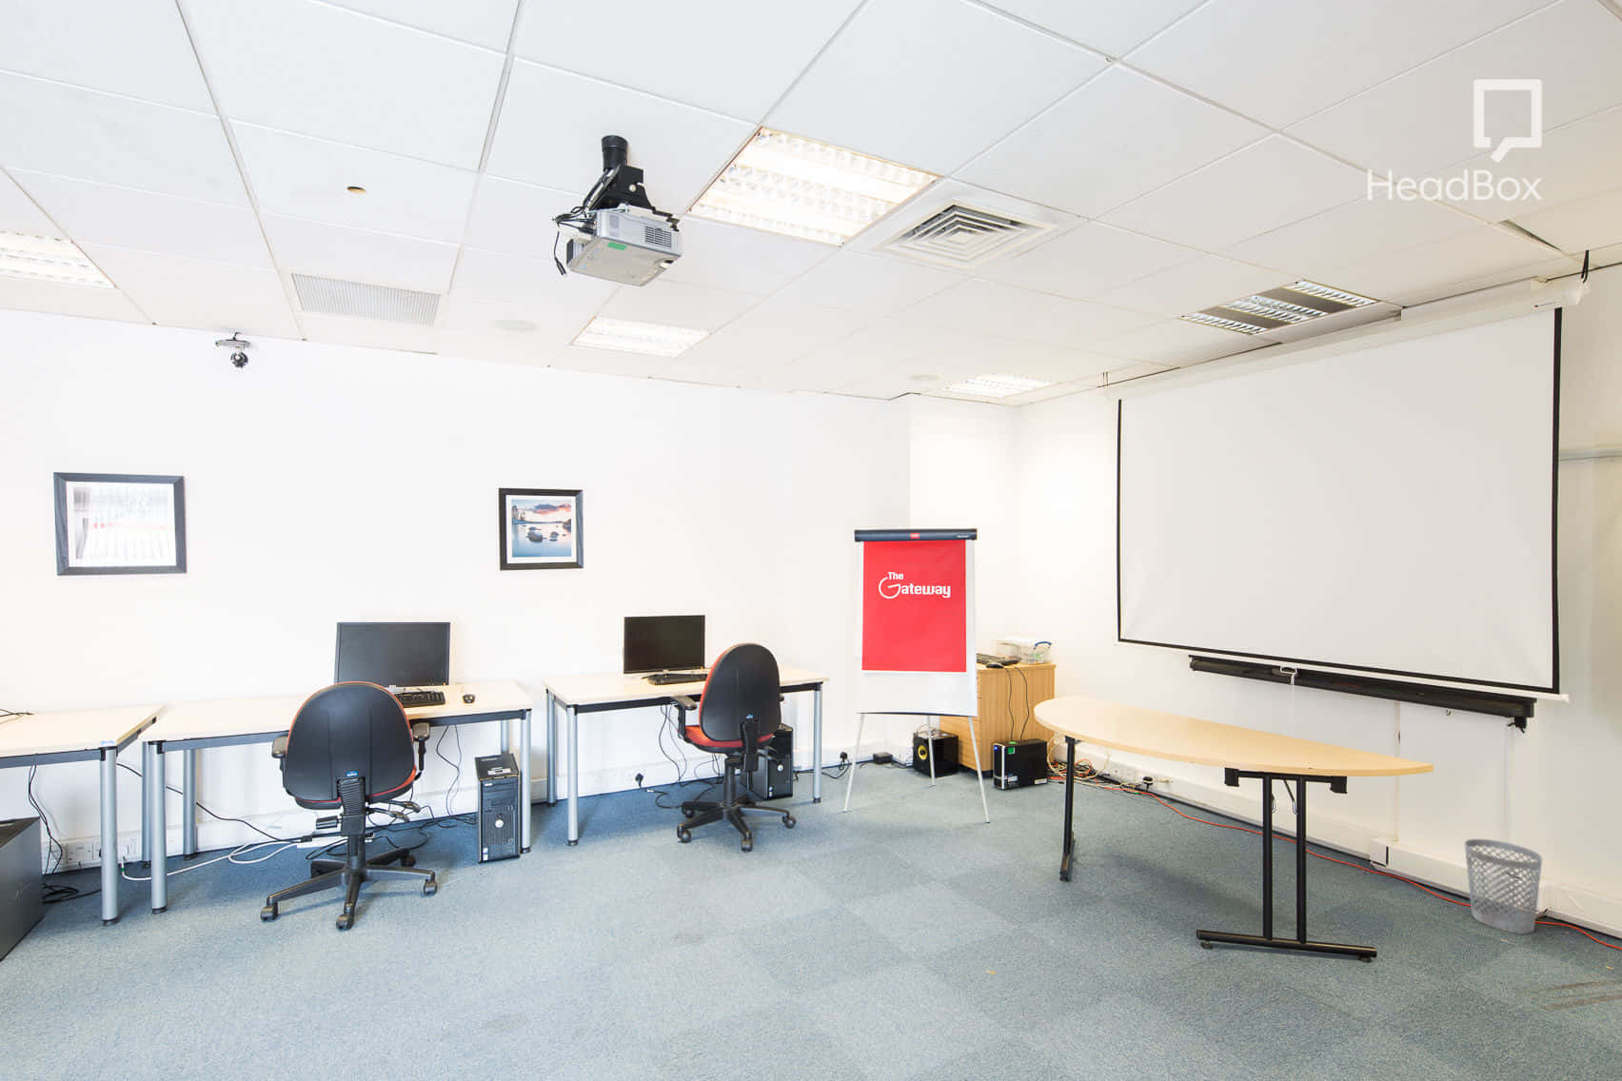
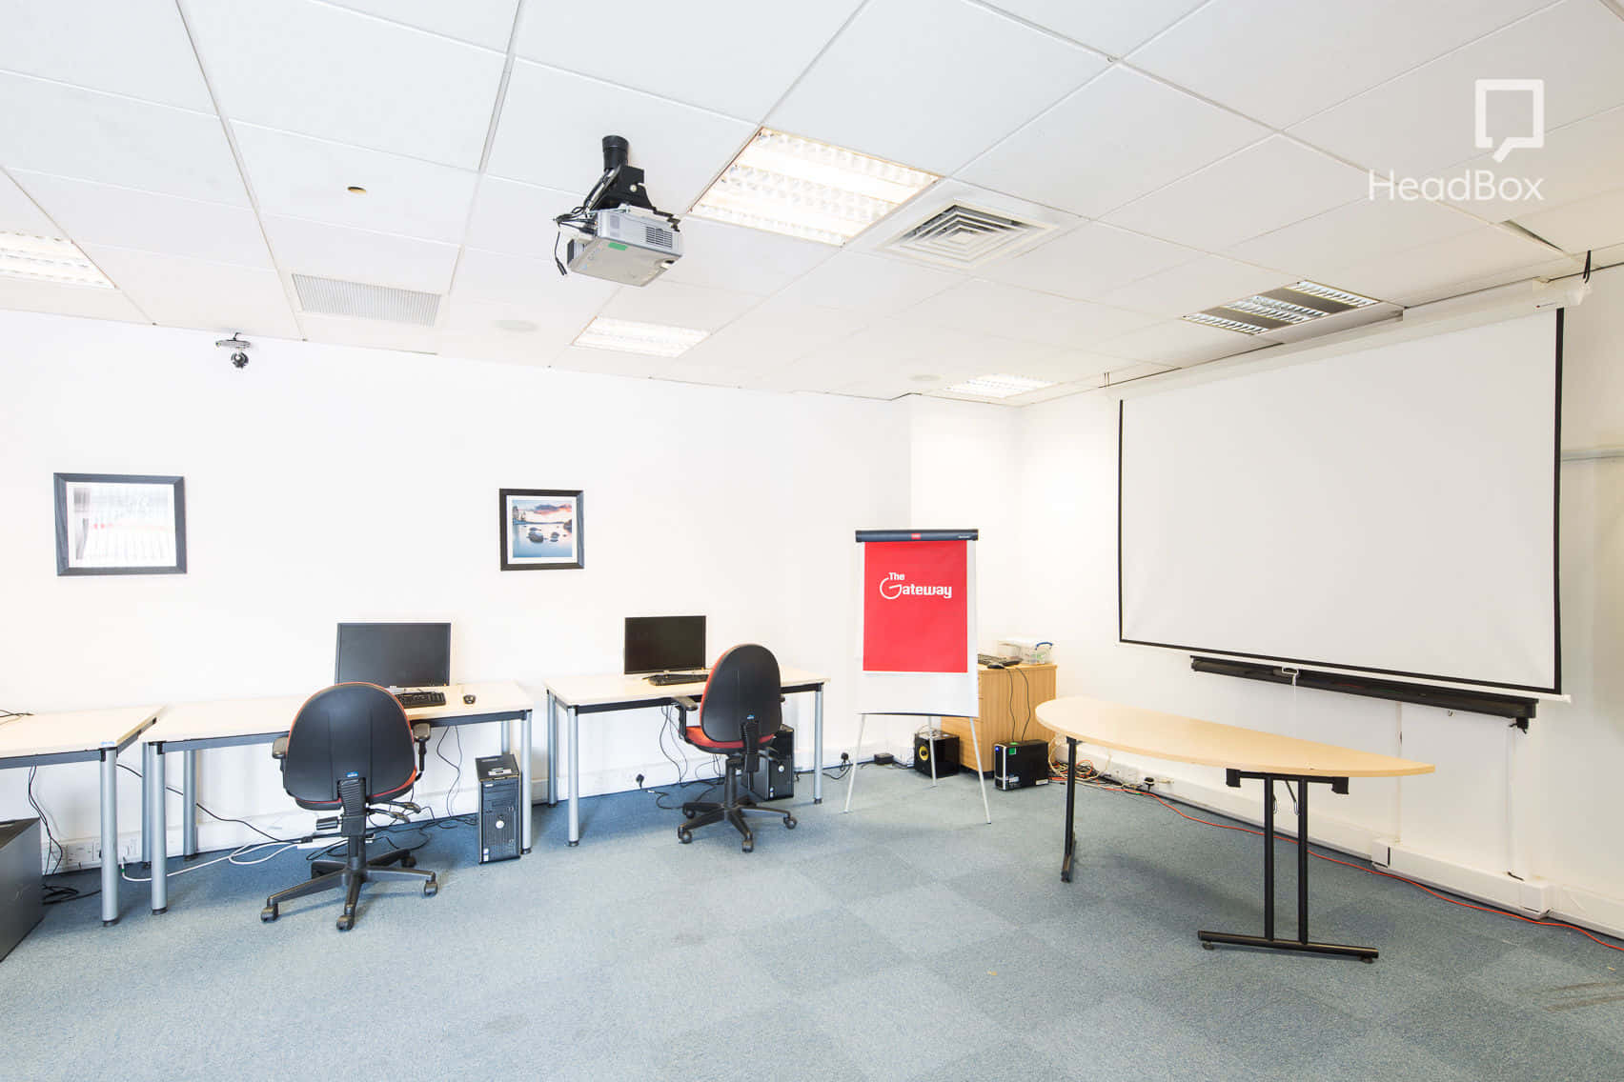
- wastebasket [1464,838,1544,935]
